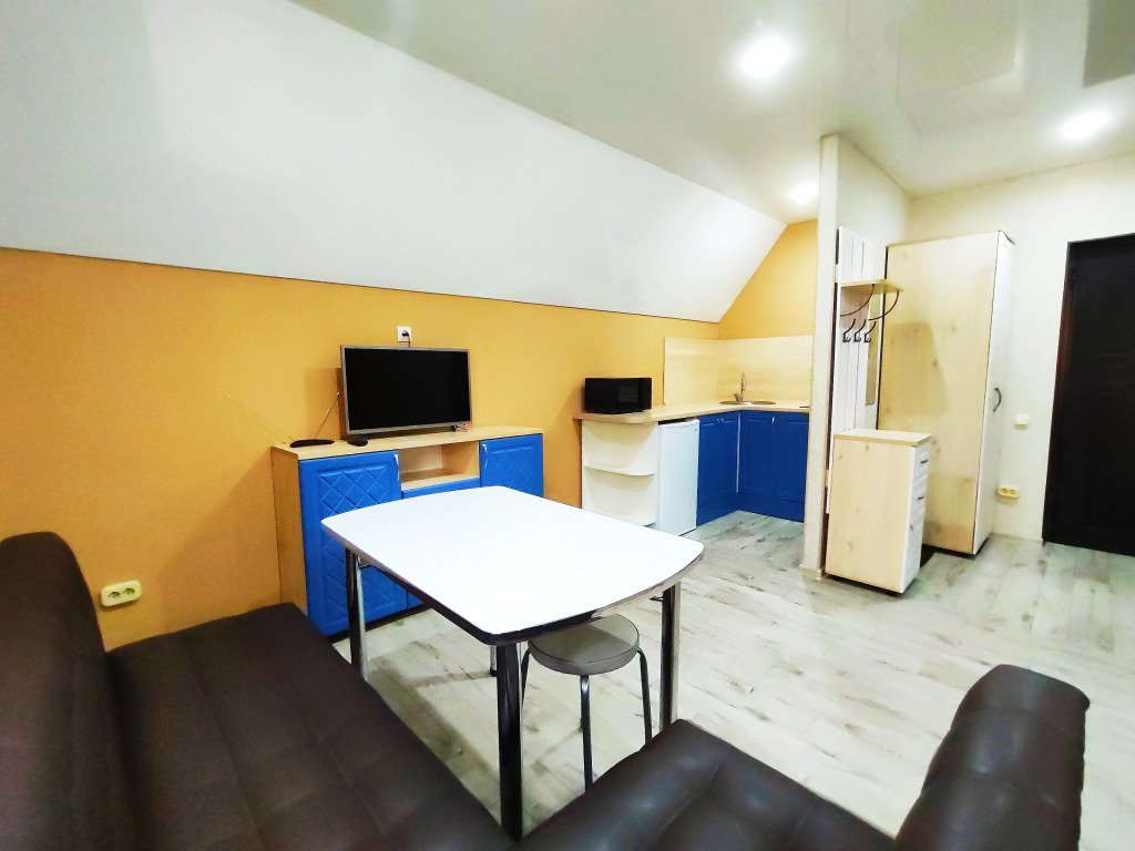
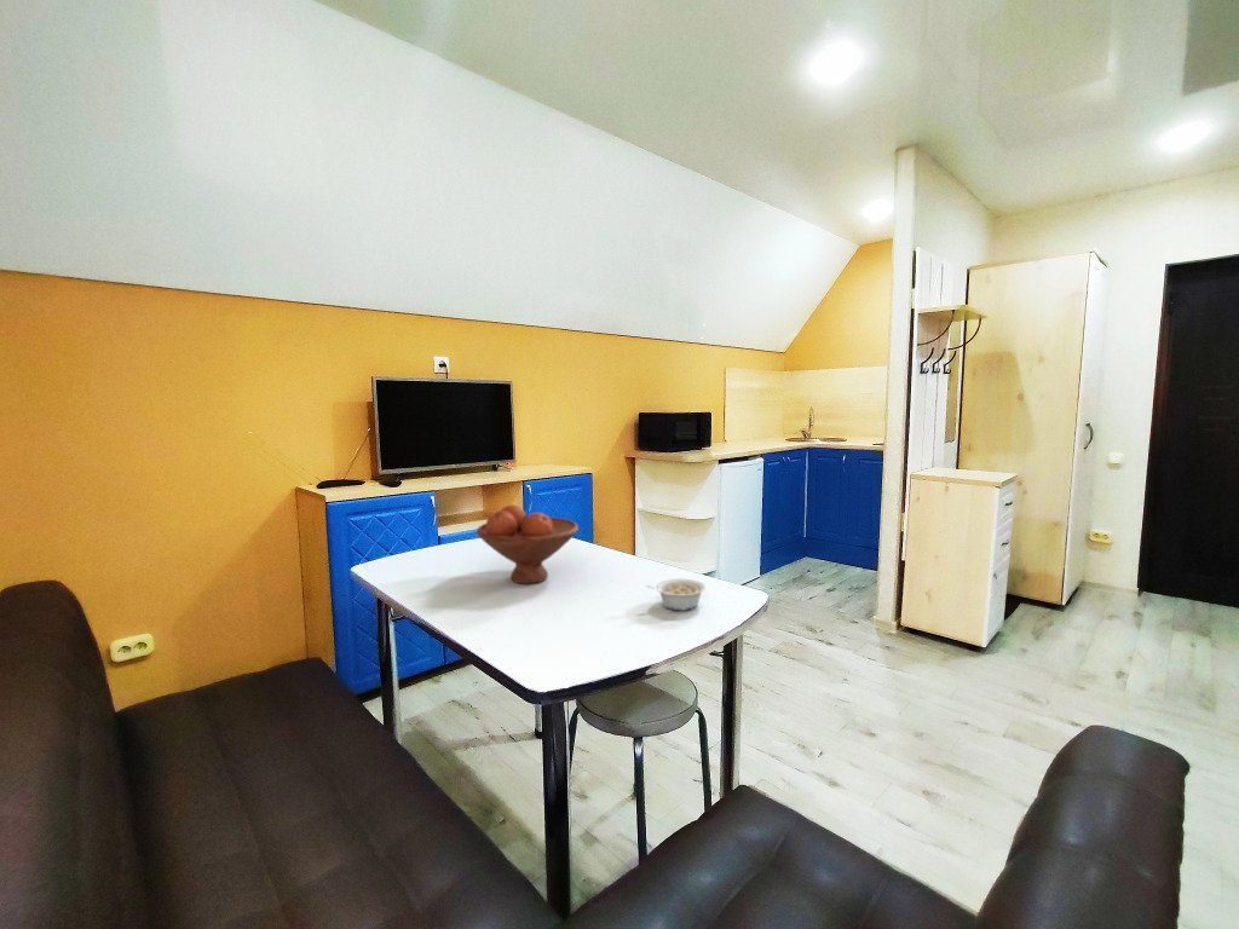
+ fruit bowl [476,504,580,584]
+ legume [645,578,707,612]
